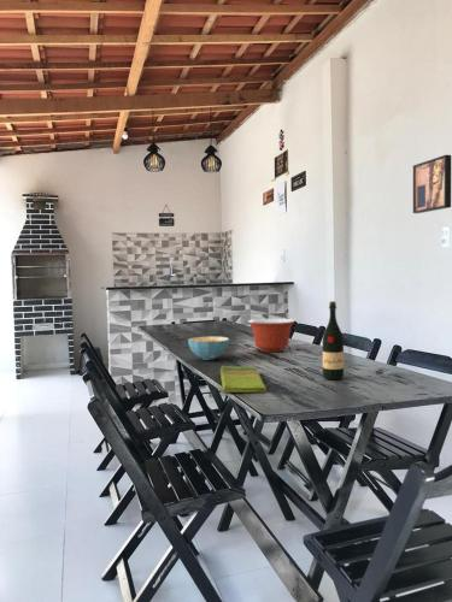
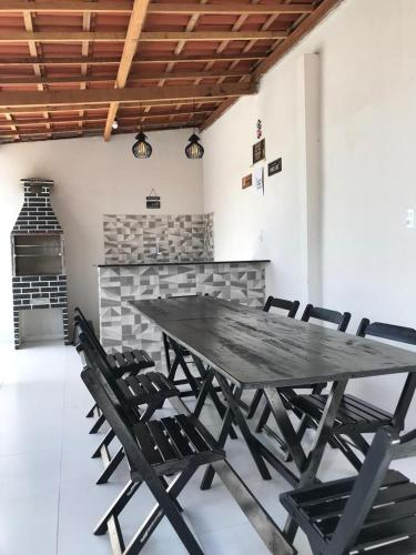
- wine bottle [322,300,345,380]
- dish towel [219,365,268,394]
- cereal bowl [187,336,230,361]
- wall art [412,154,452,214]
- mixing bowl [247,318,297,353]
